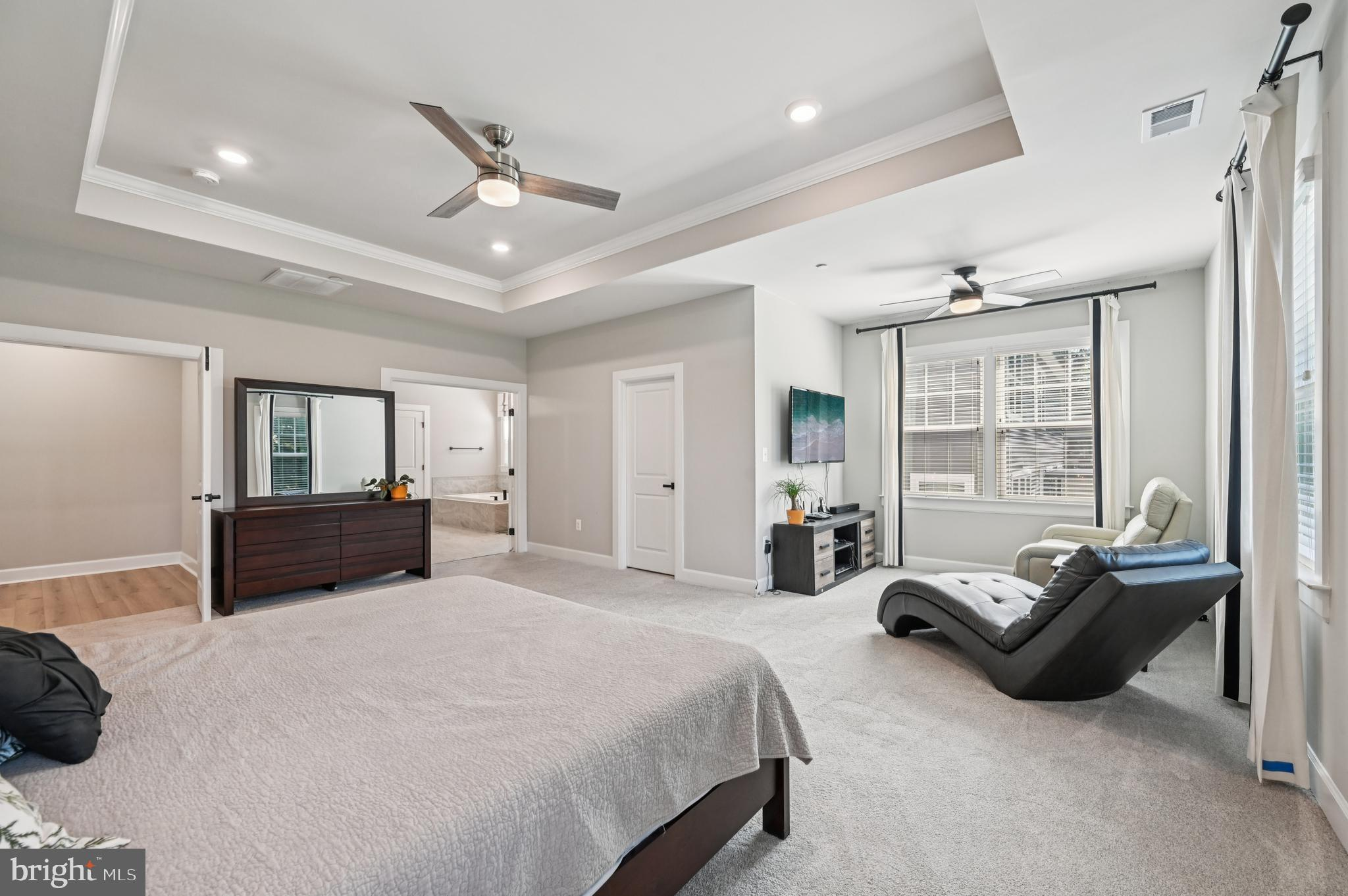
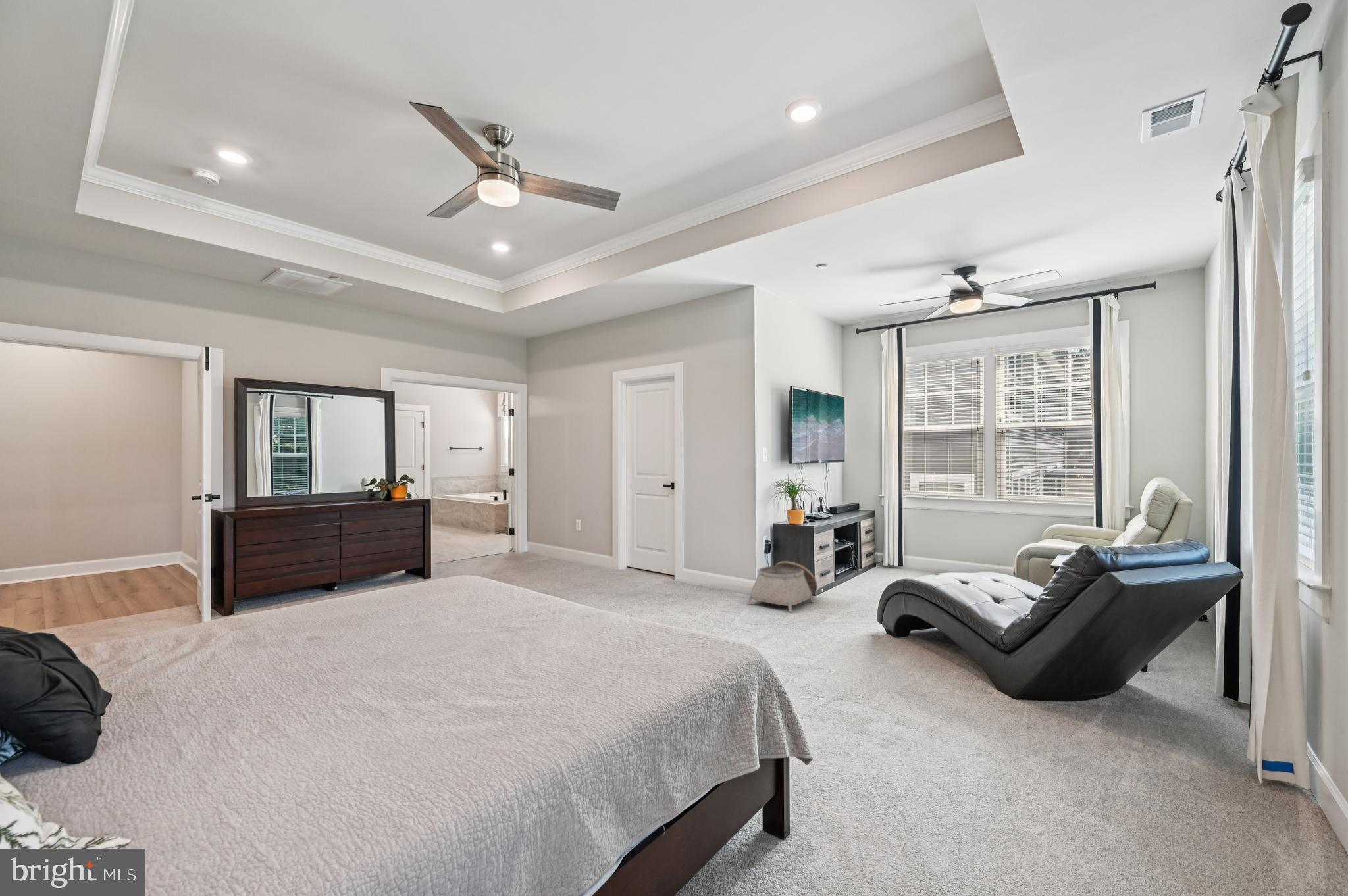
+ basket [746,560,818,612]
